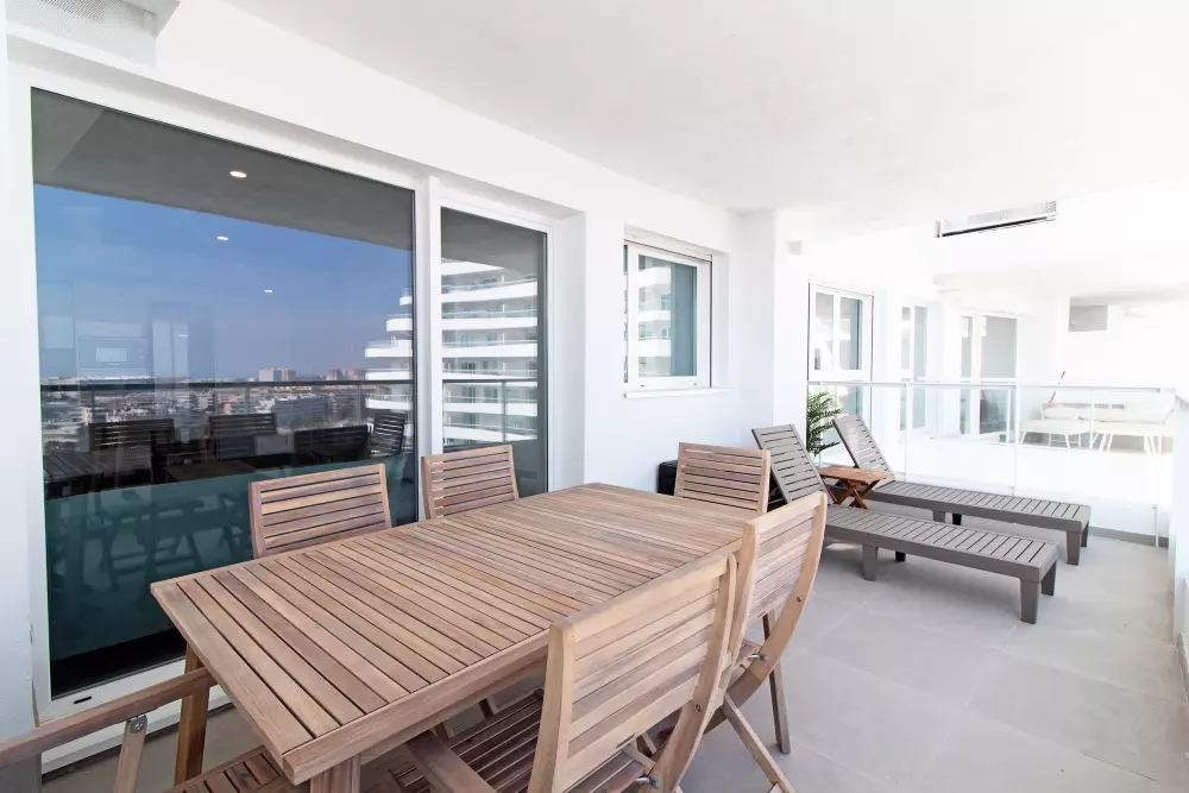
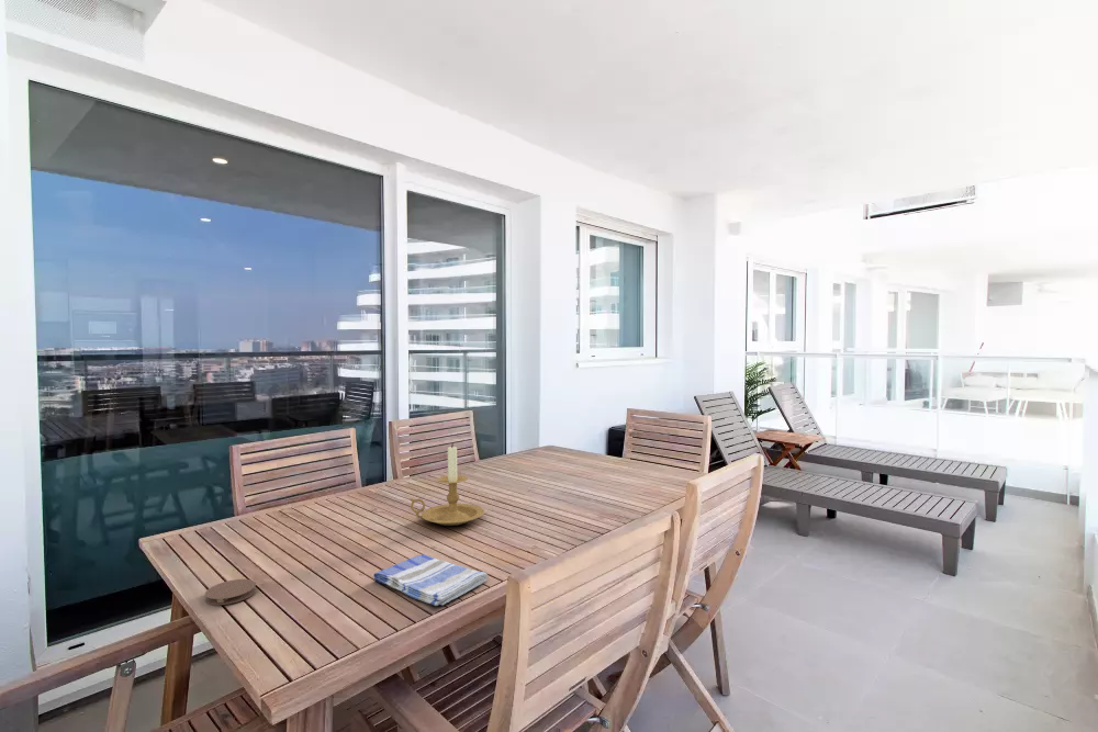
+ dish towel [373,553,489,607]
+ coaster [204,578,257,606]
+ candle holder [408,442,485,527]
